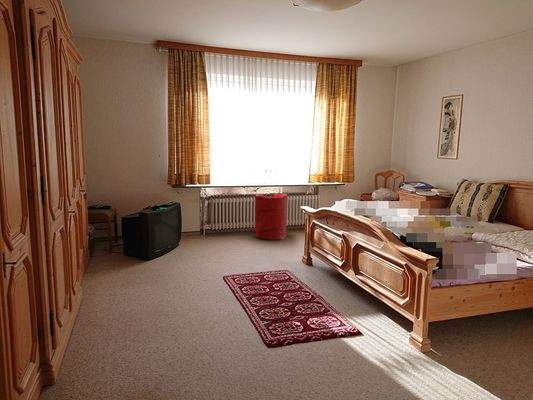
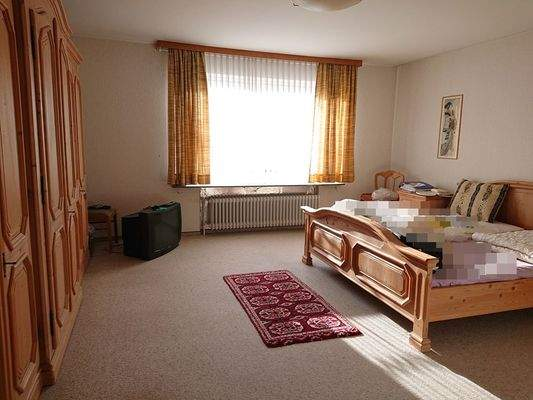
- laundry hamper [254,193,289,241]
